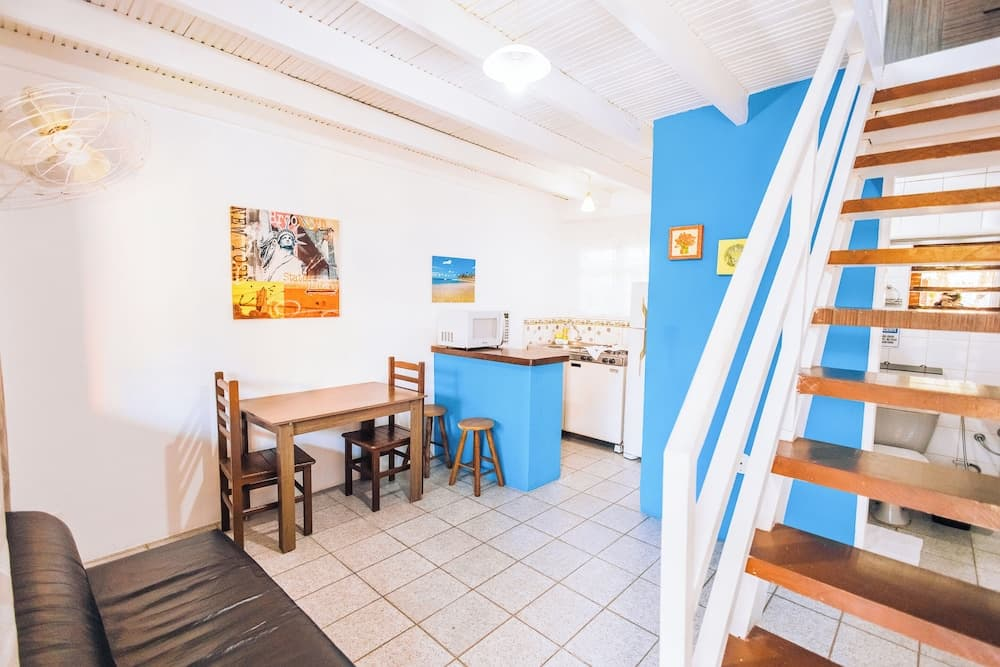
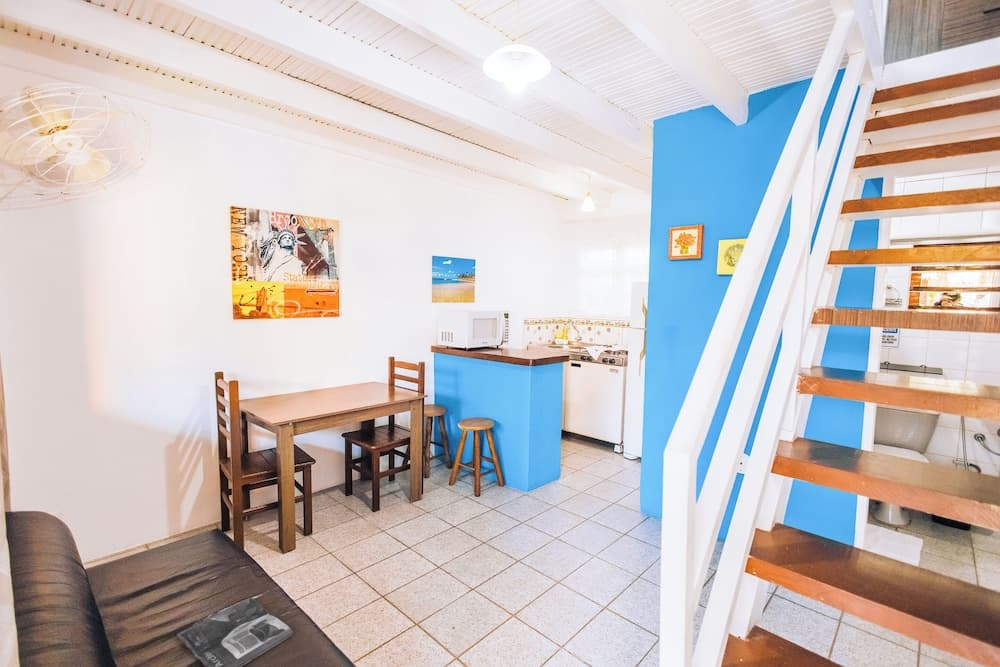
+ magazine [176,597,295,667]
